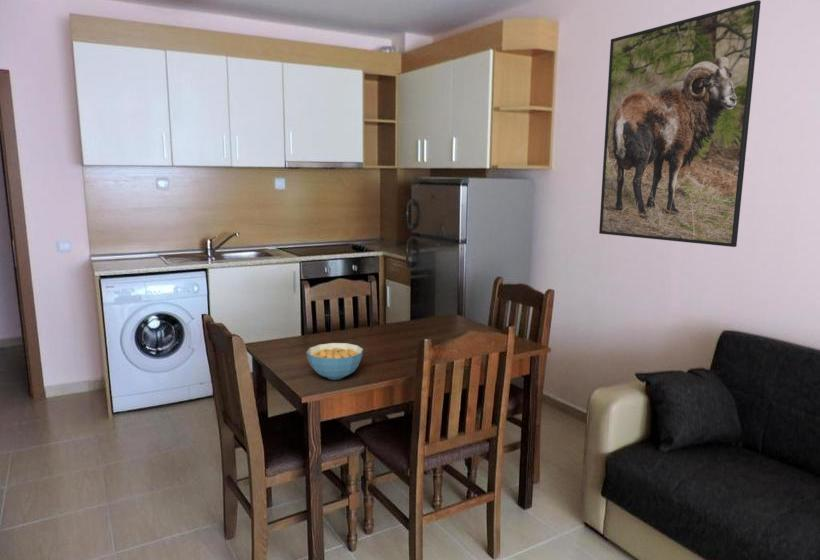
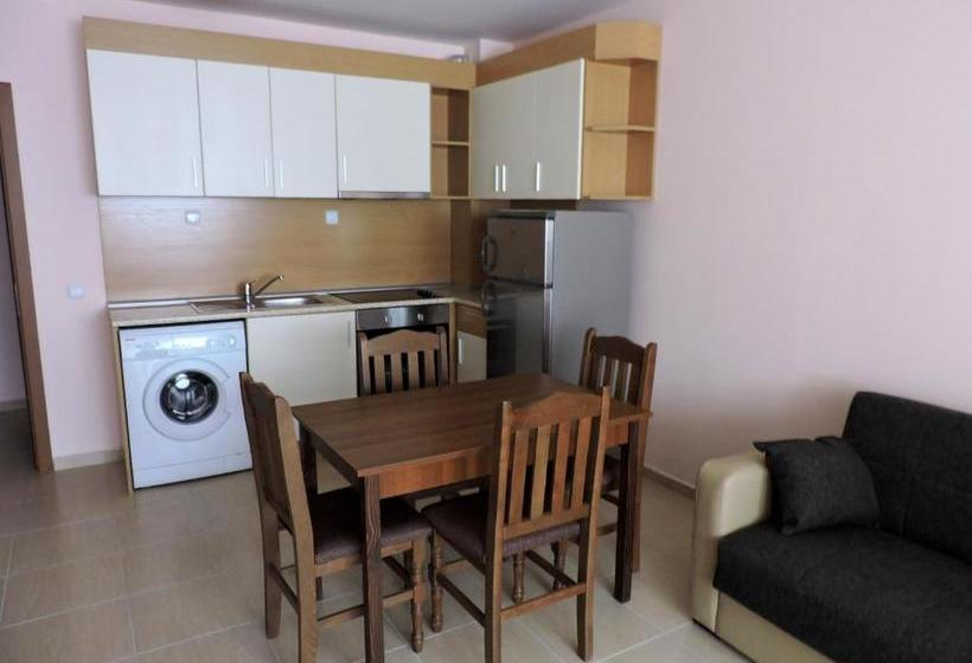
- cereal bowl [305,342,364,381]
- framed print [598,0,762,248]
